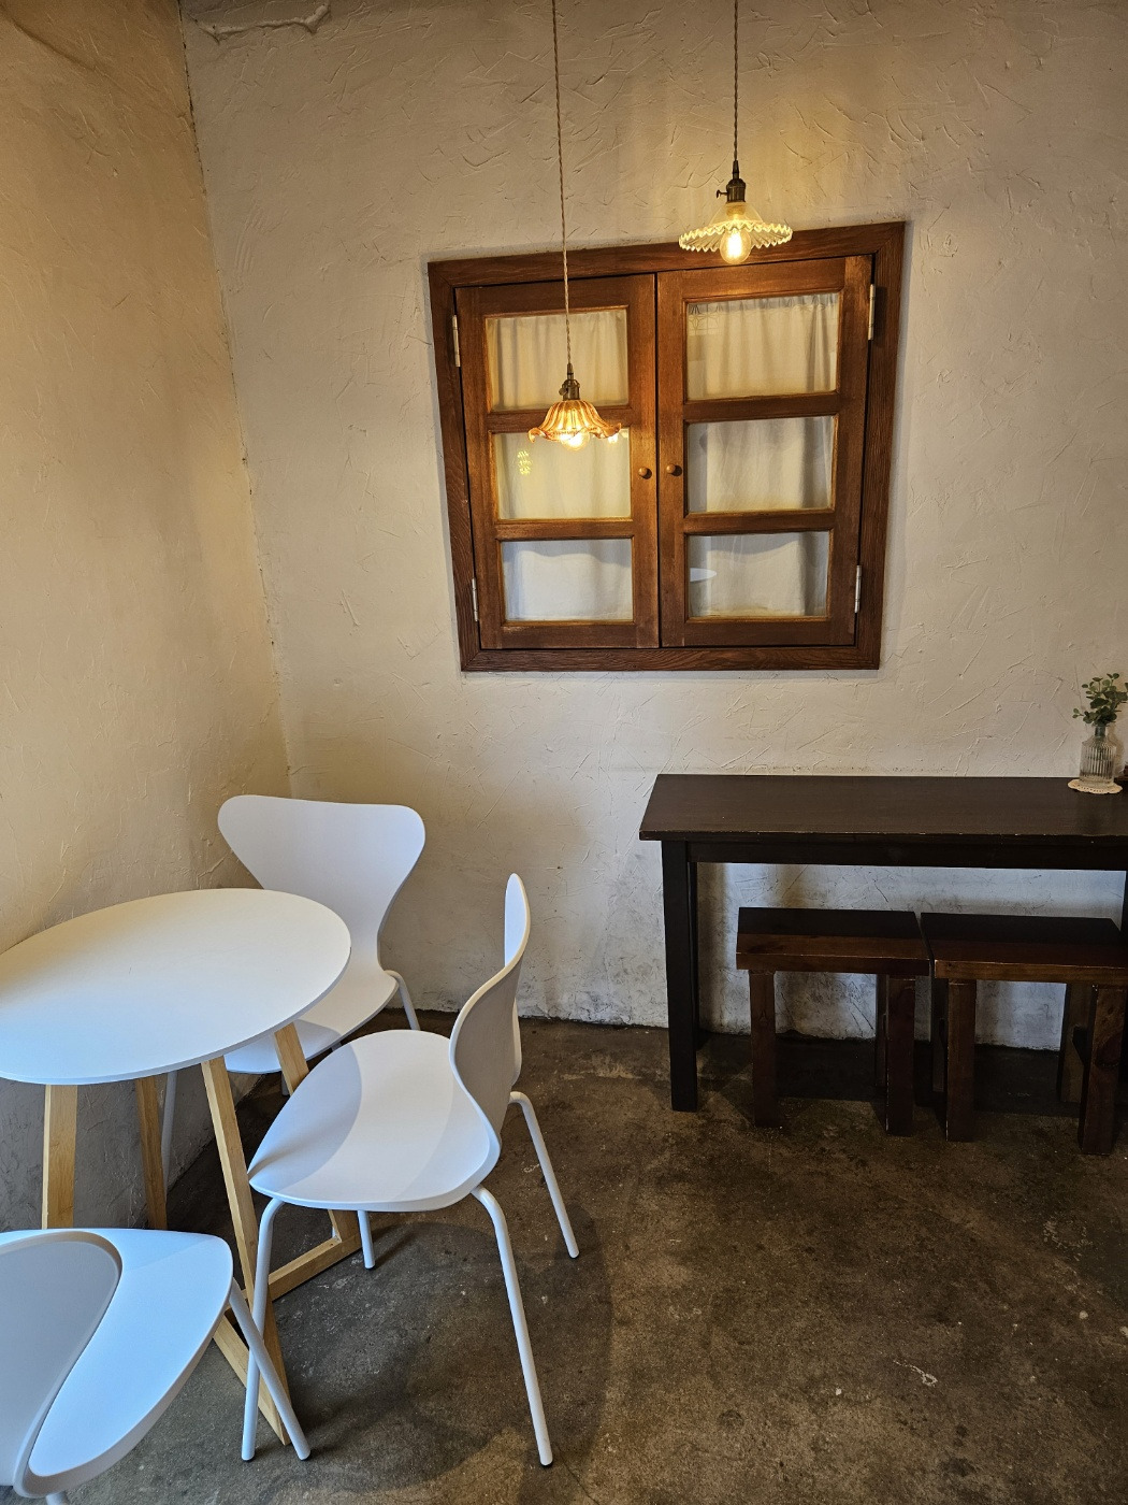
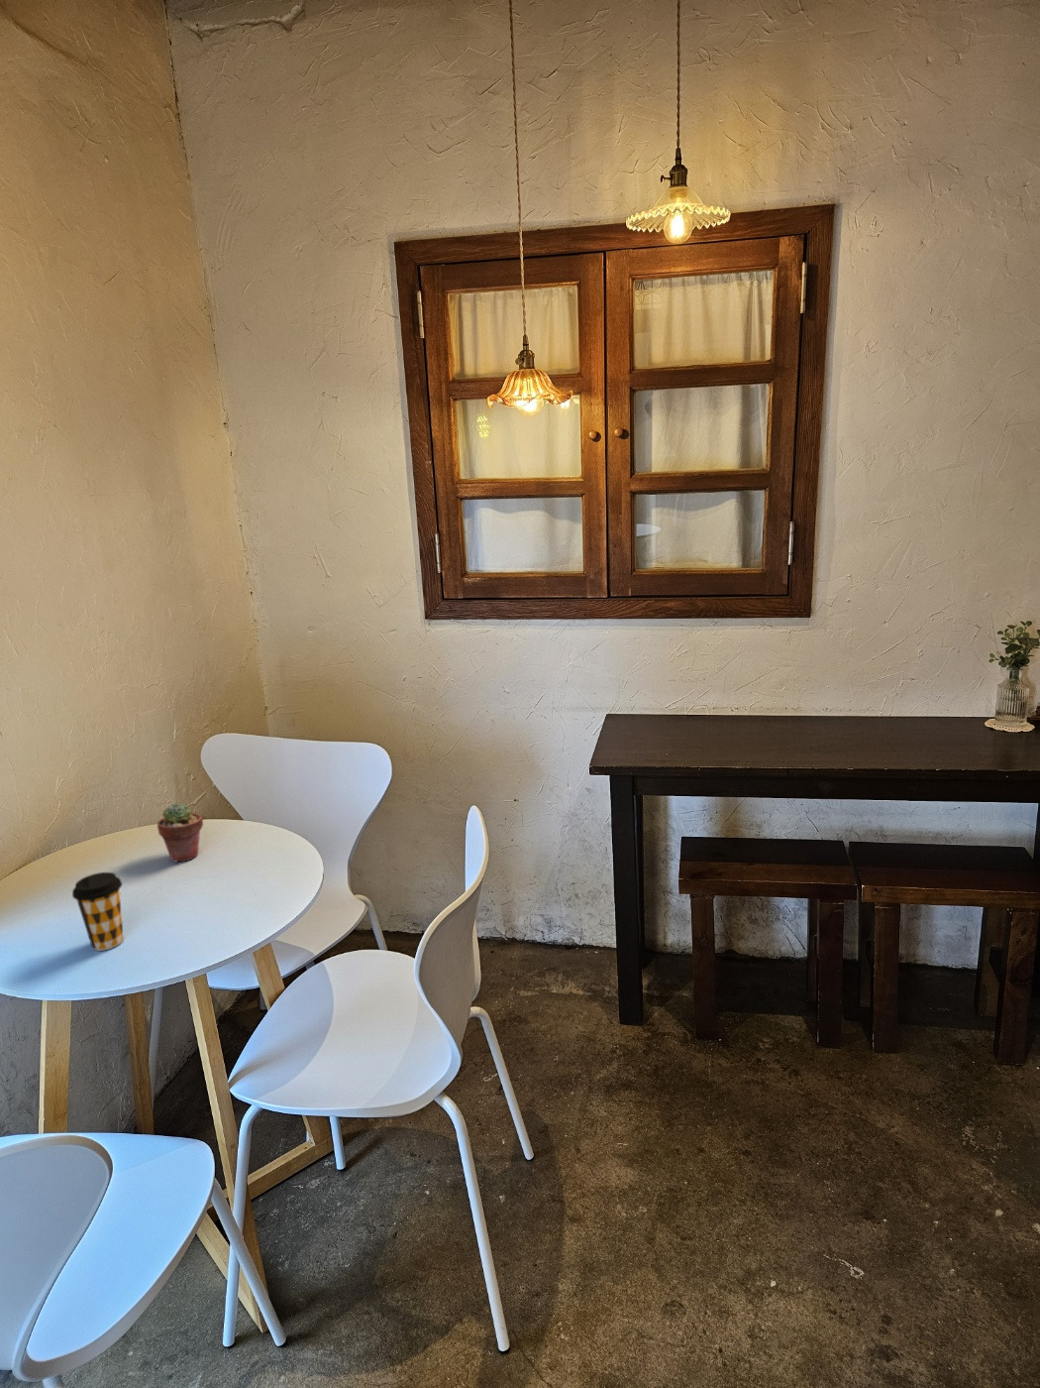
+ coffee cup [71,871,125,952]
+ potted succulent [156,802,204,863]
